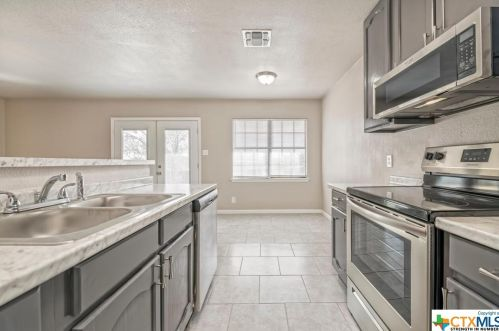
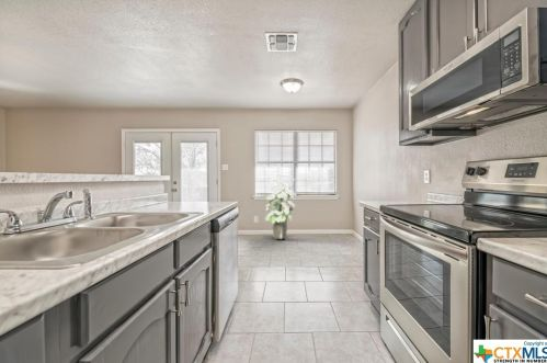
+ indoor plant [261,170,296,240]
